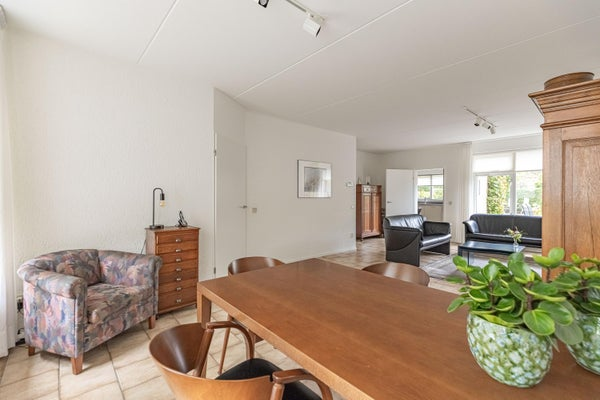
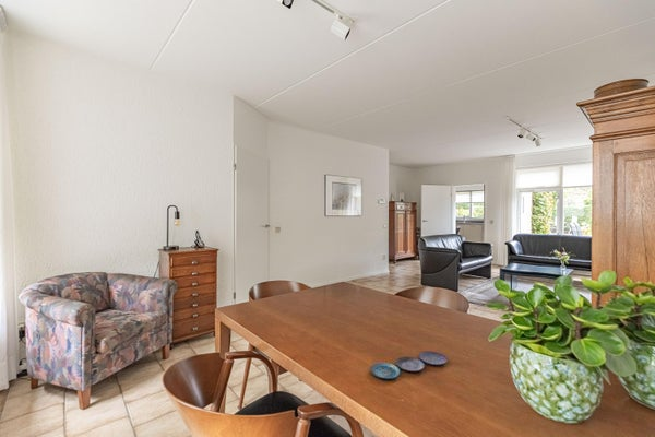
+ plate [369,350,449,380]
